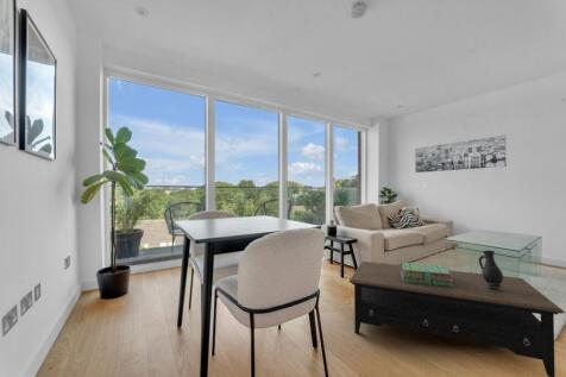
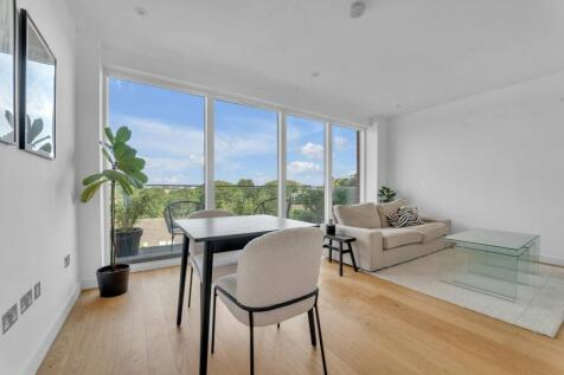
- jug [478,250,504,288]
- coffee table [348,260,566,377]
- stack of books [400,260,453,287]
- wall art [414,133,508,174]
